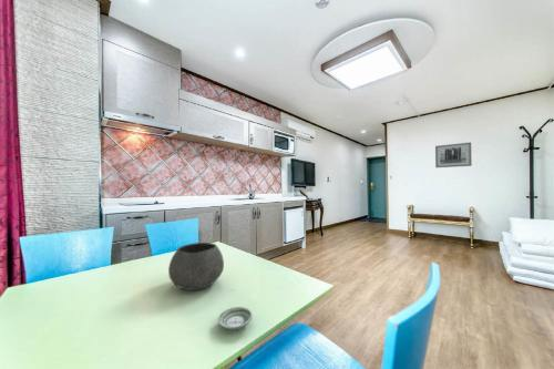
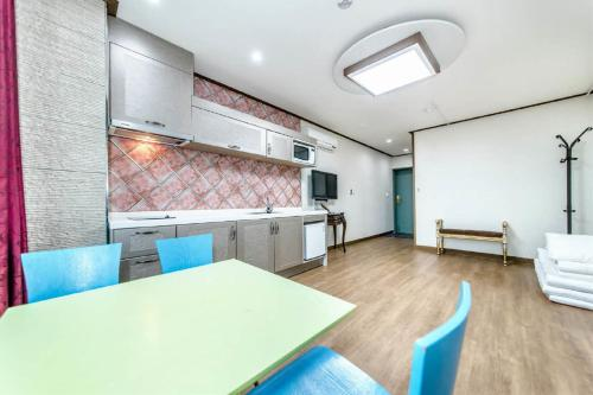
- saucer [217,306,254,331]
- wall art [434,142,473,168]
- bowl [167,242,225,291]
